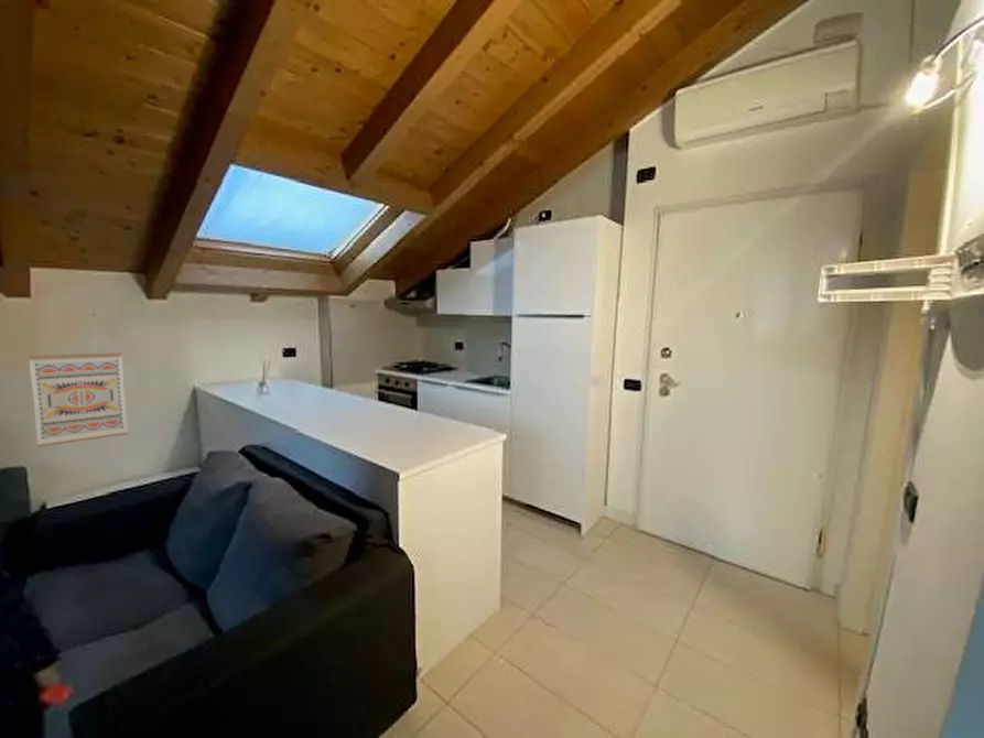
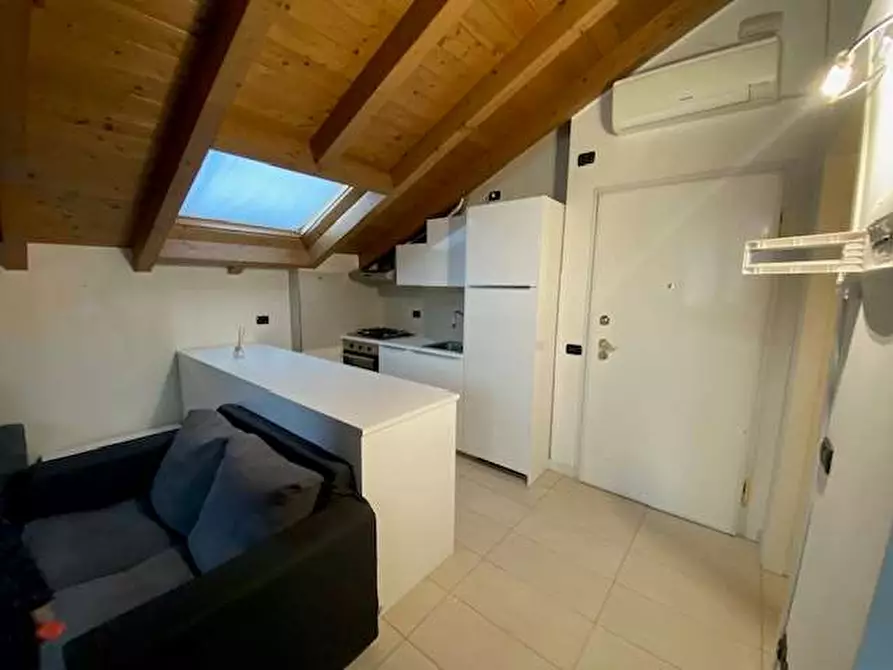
- wall art [28,351,129,448]
